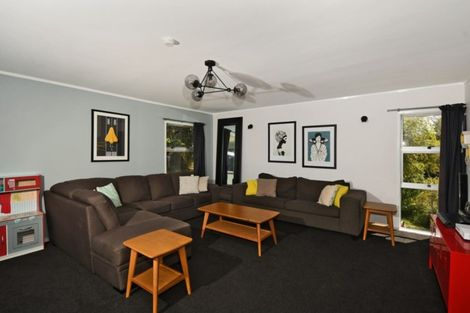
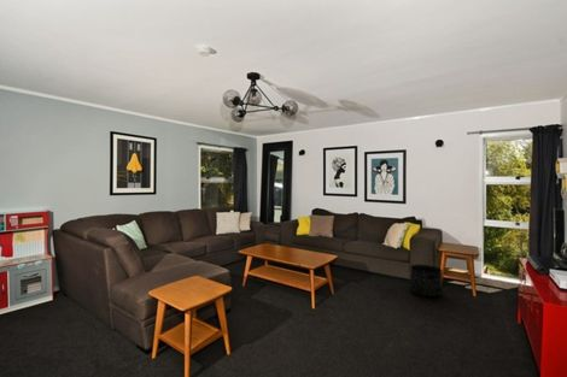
+ basket [409,264,444,298]
